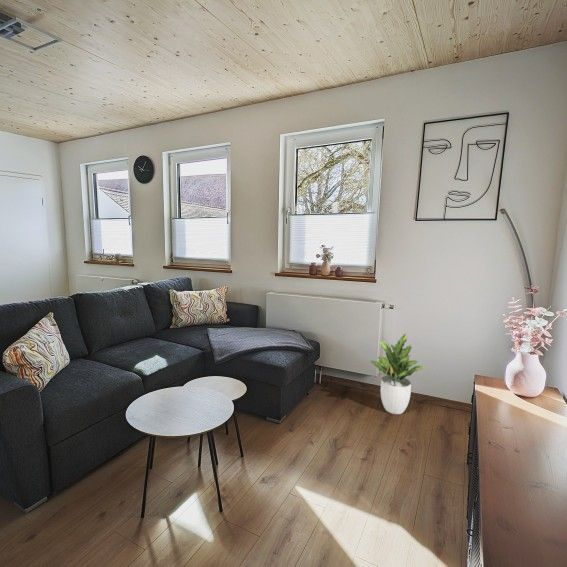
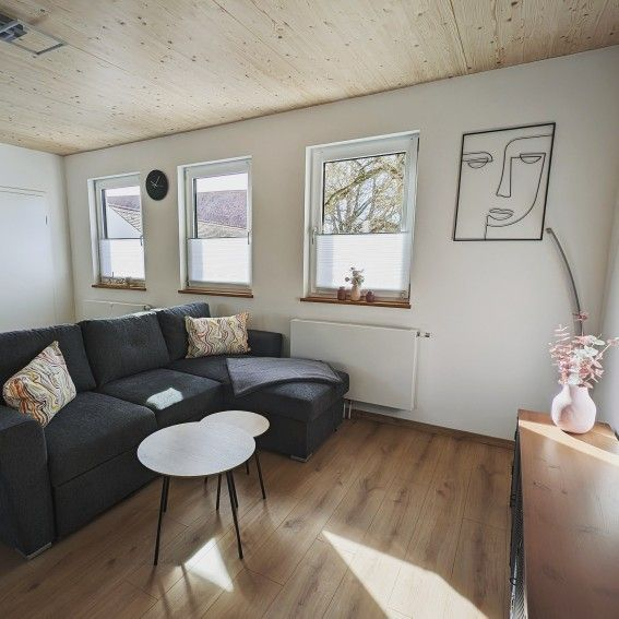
- potted plant [370,332,425,415]
